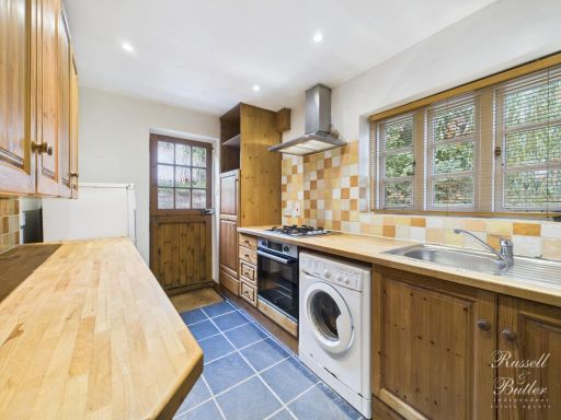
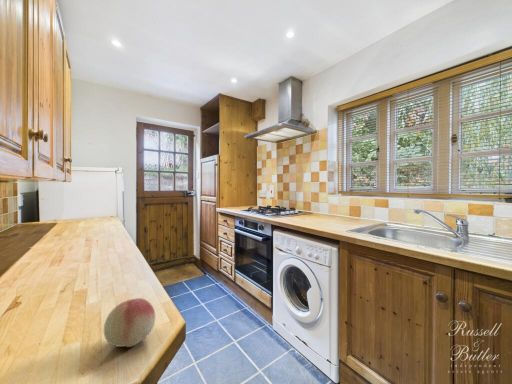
+ fruit [103,297,156,348]
